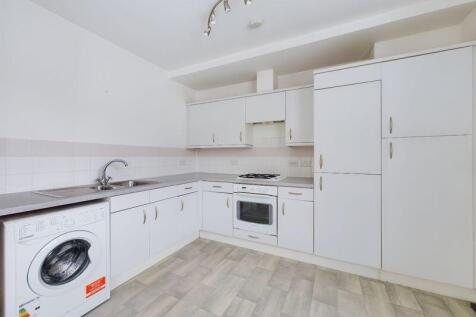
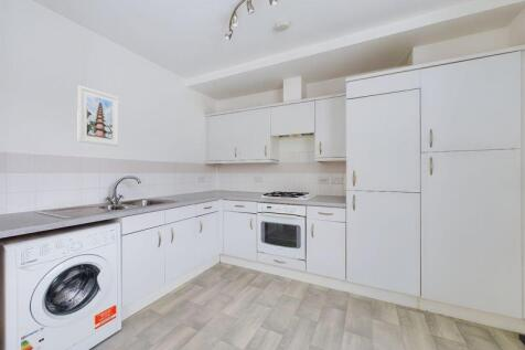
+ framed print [76,84,120,147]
